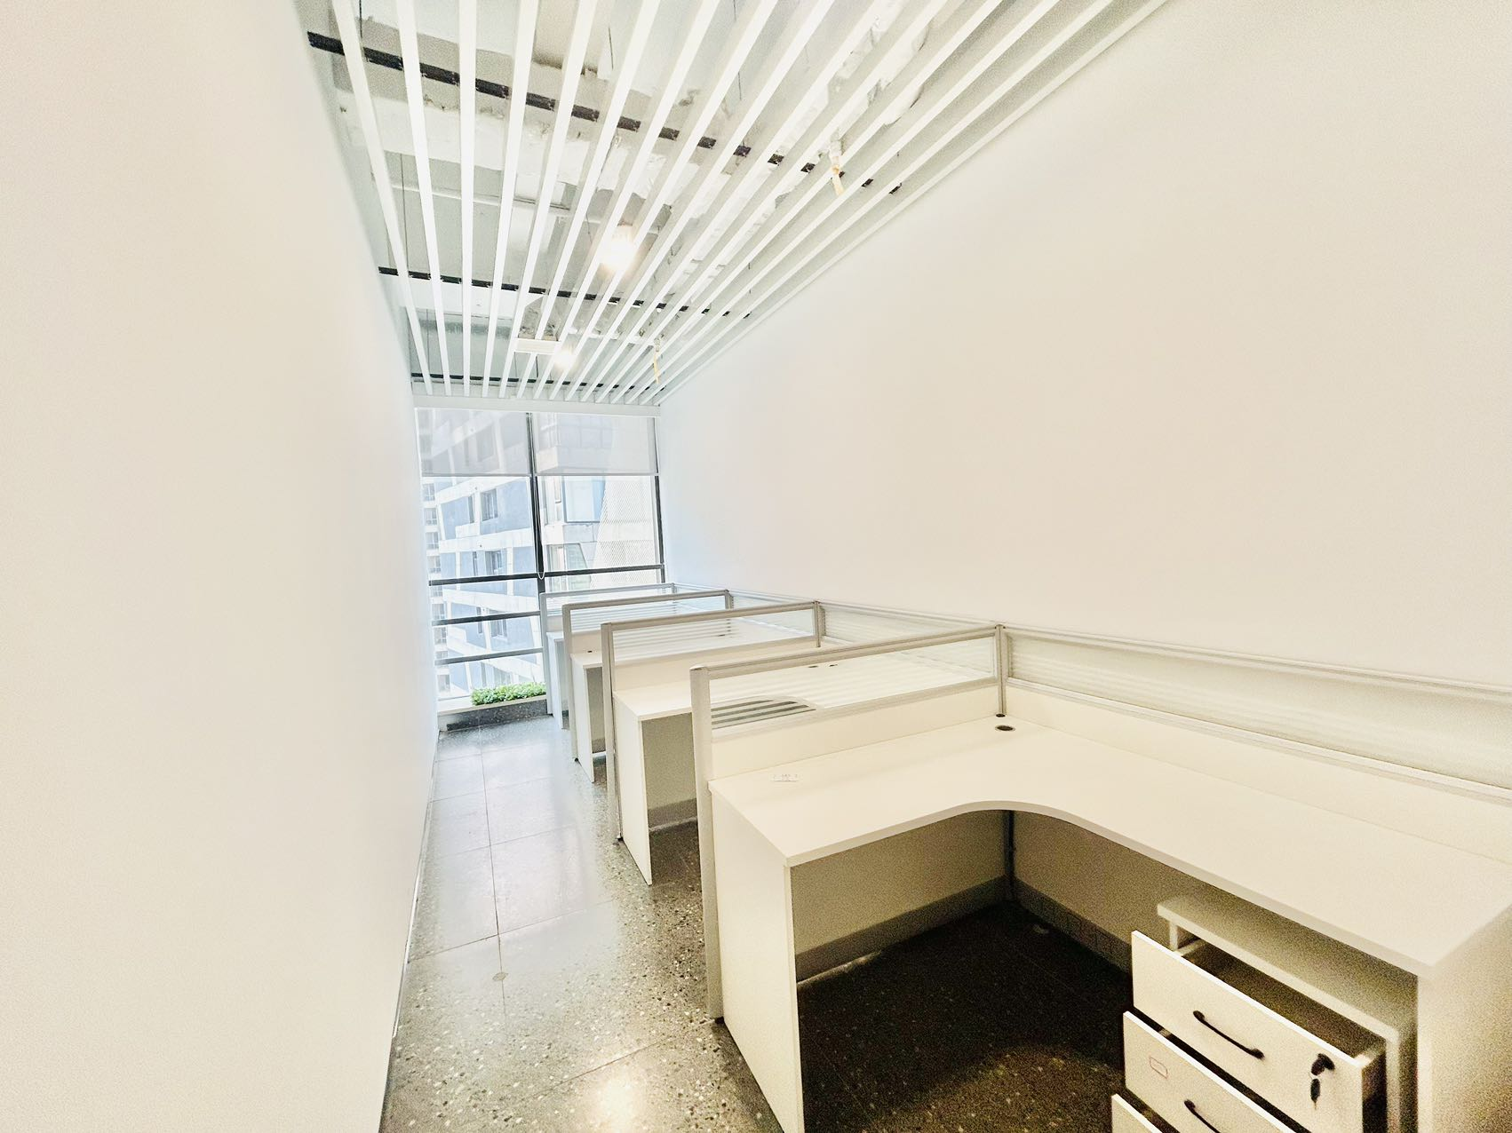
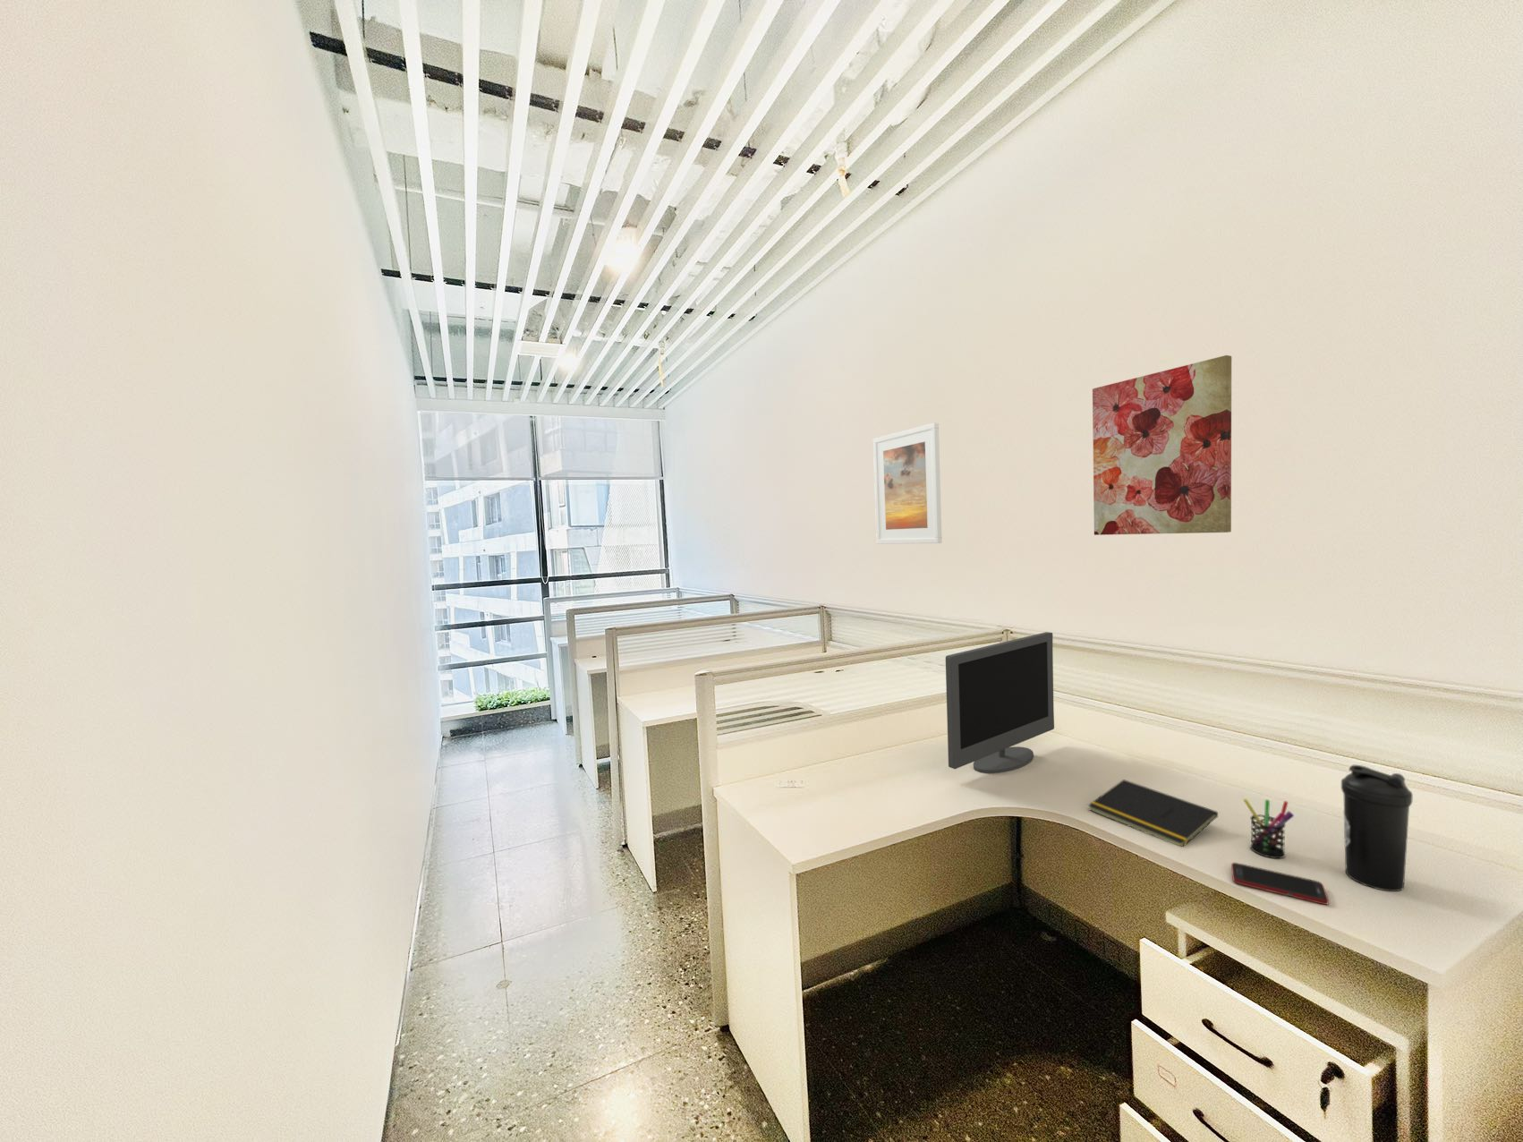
+ water bottle [1341,764,1414,892]
+ monitor [945,631,1055,774]
+ wall art [1091,354,1232,536]
+ pen holder [1242,798,1295,859]
+ notepad [1088,779,1218,848]
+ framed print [873,421,943,545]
+ cell phone [1230,861,1330,906]
